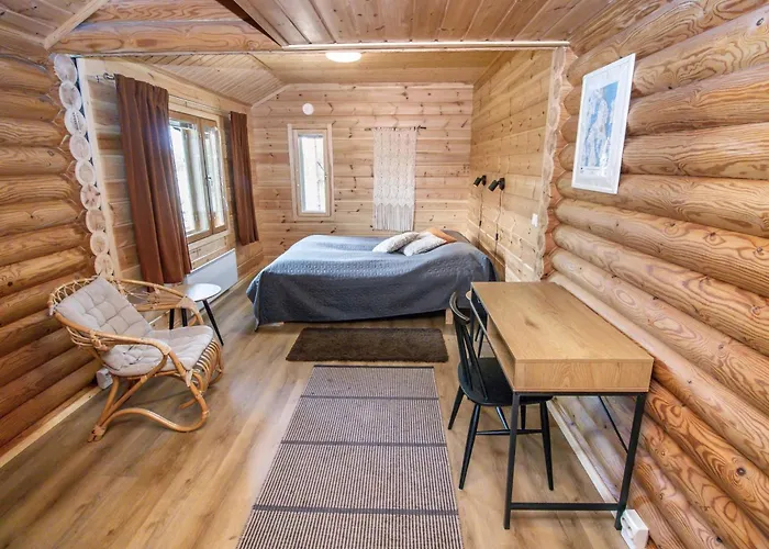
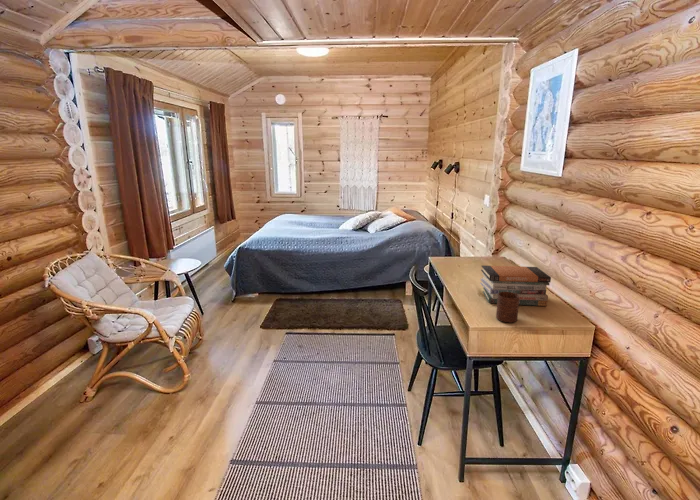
+ book stack [479,264,552,307]
+ cup [495,292,520,323]
